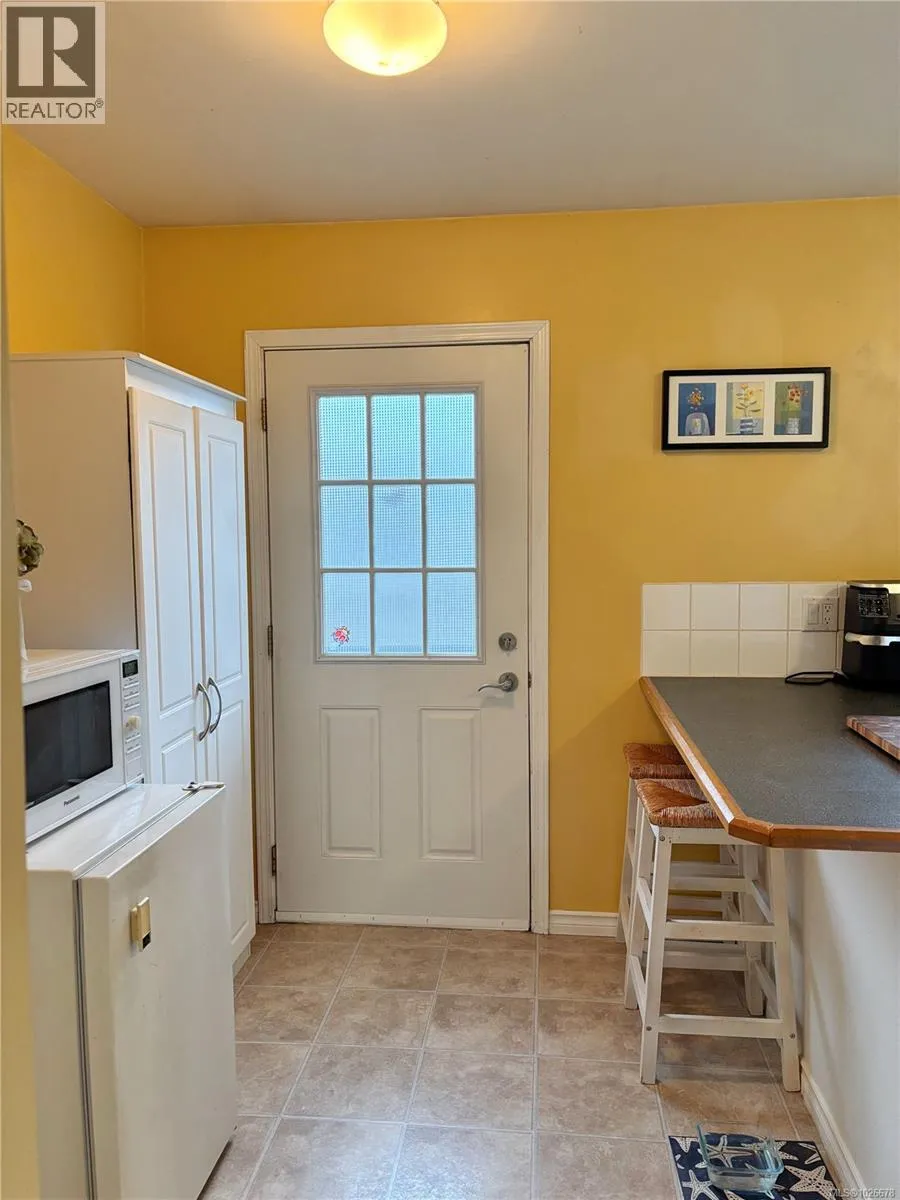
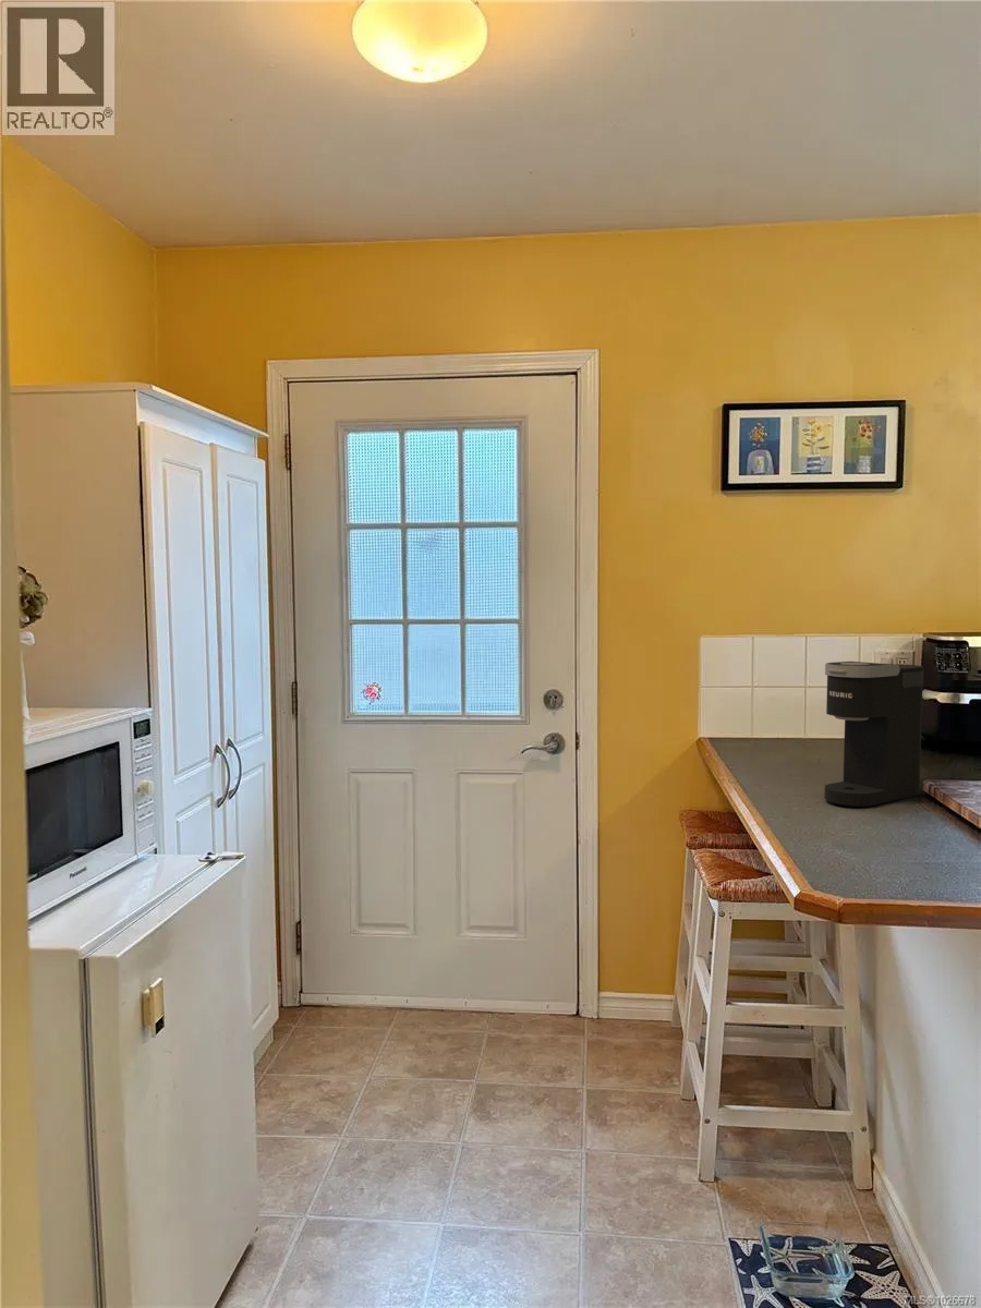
+ coffee maker [823,661,924,808]
